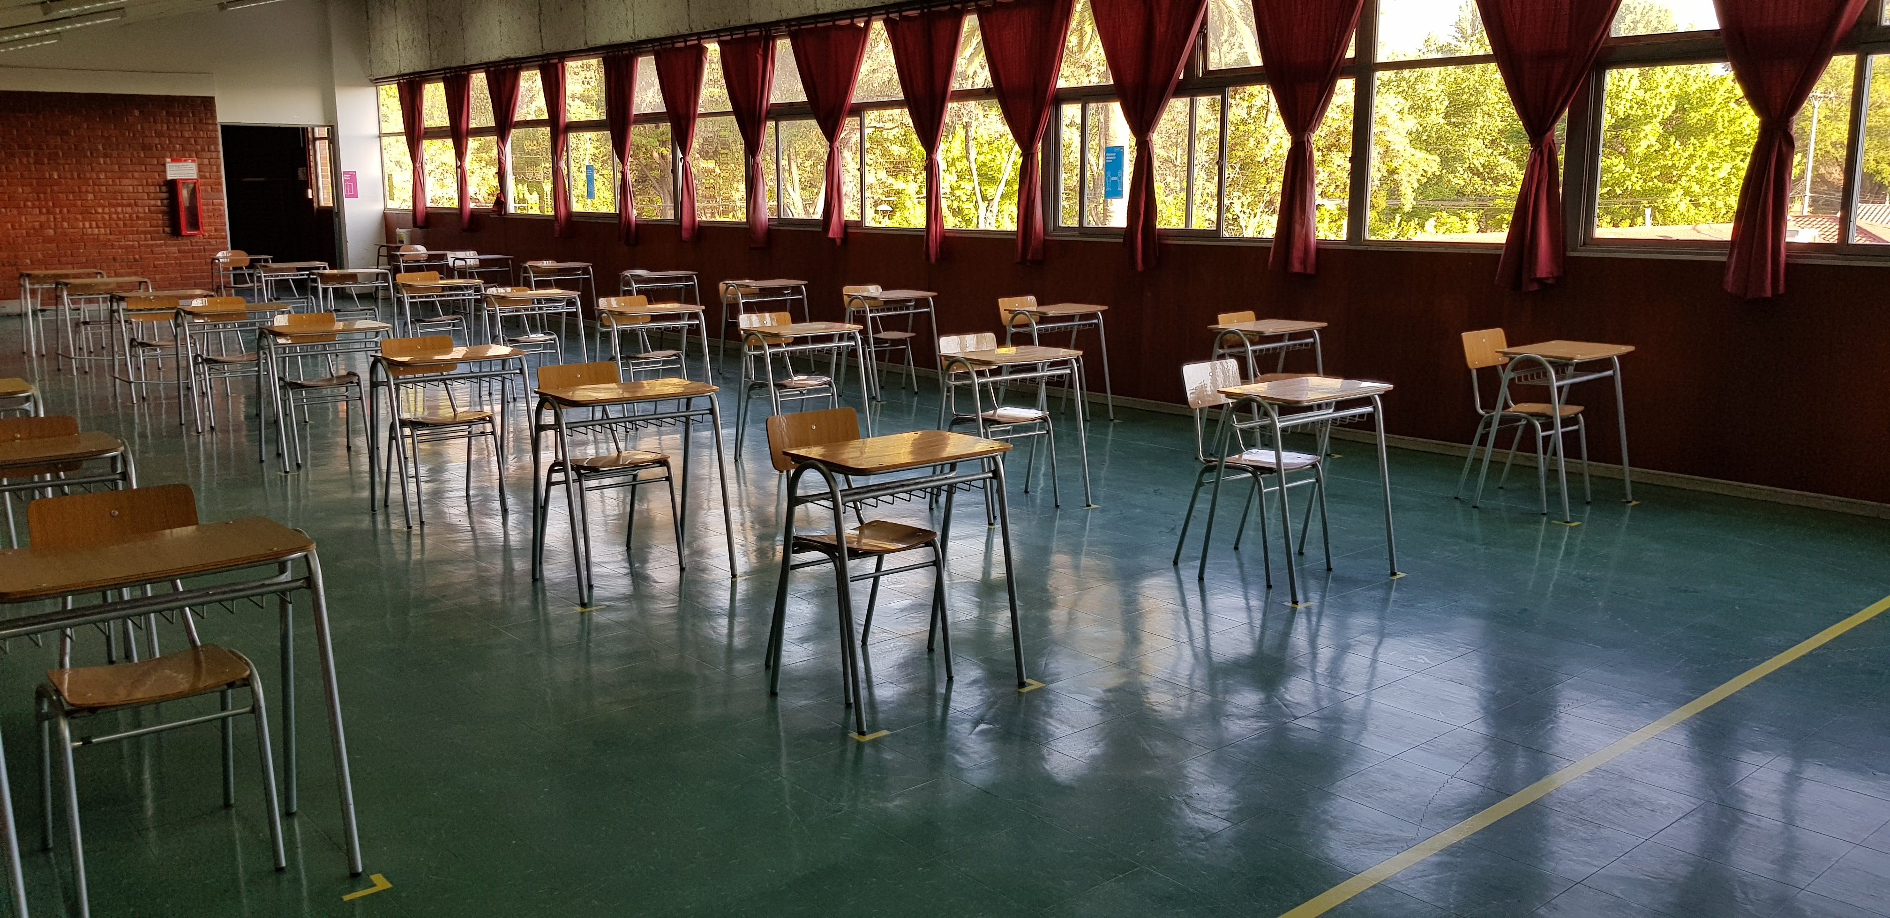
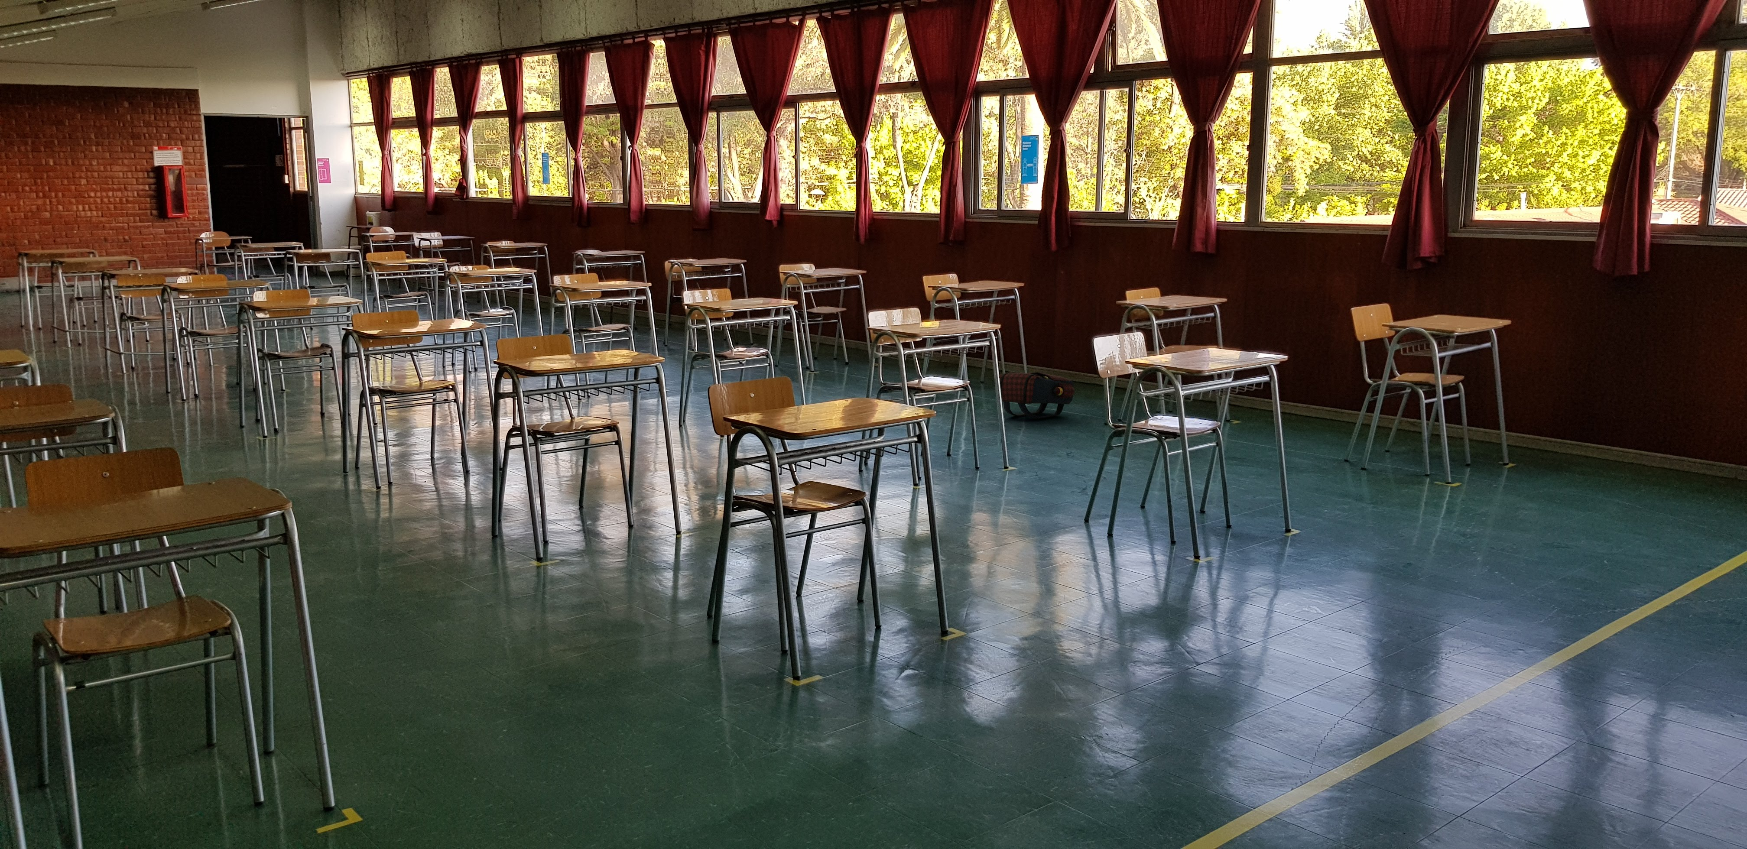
+ satchel [998,372,1075,419]
